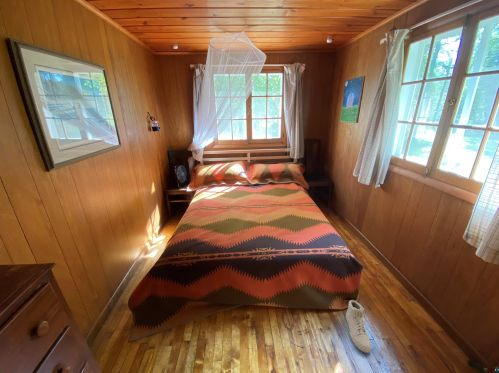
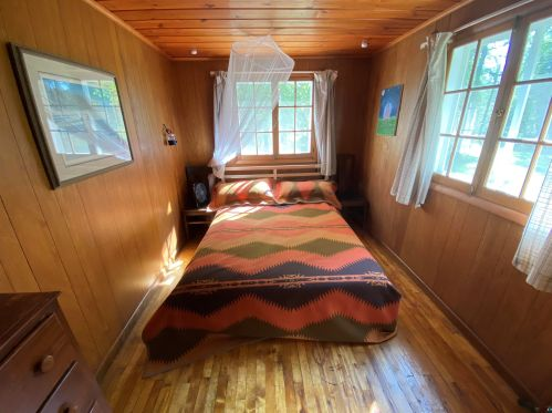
- sneaker [345,299,372,354]
